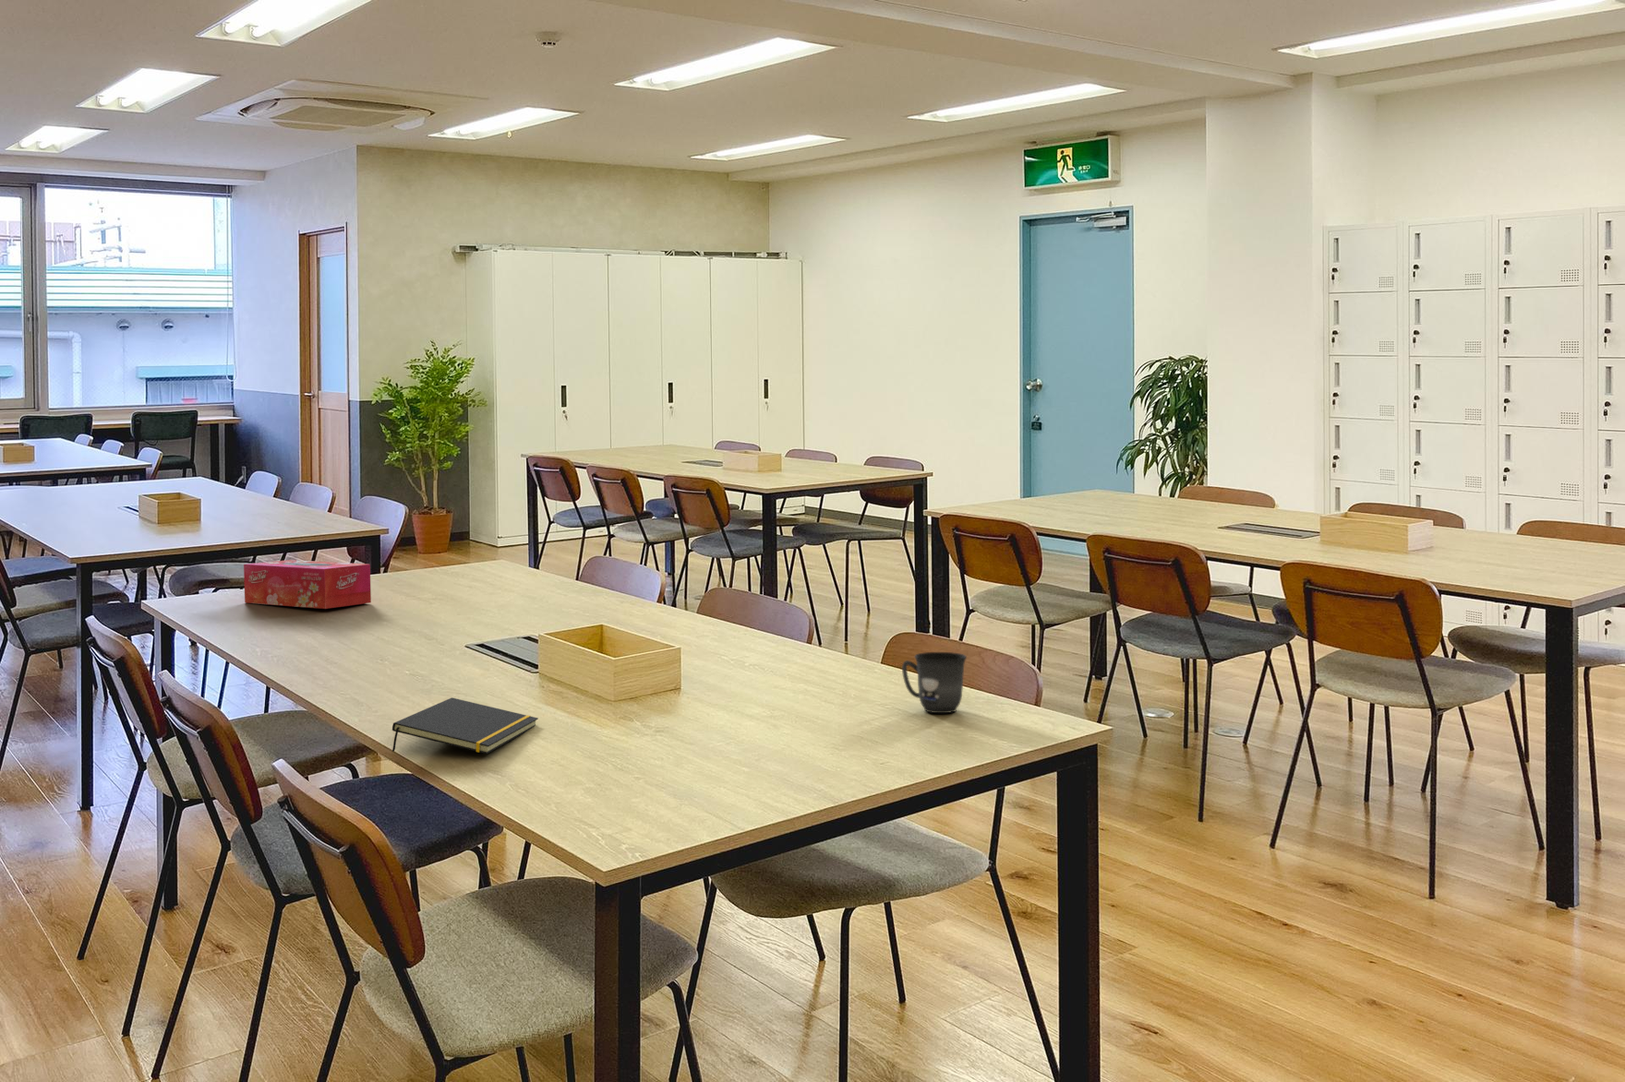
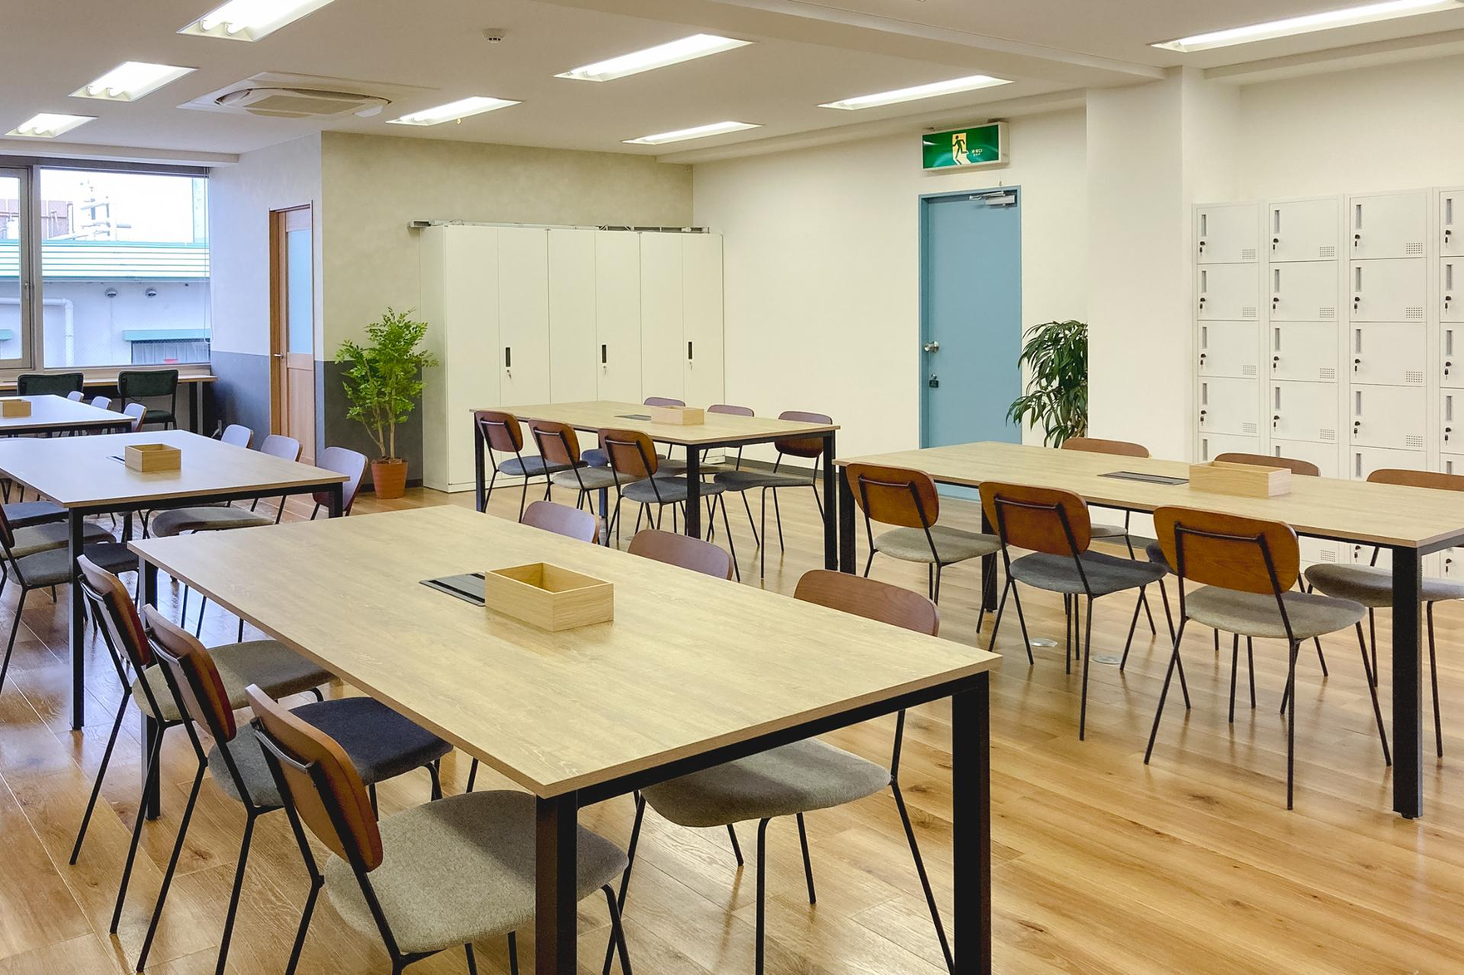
- mug [901,651,968,714]
- notepad [391,697,539,755]
- tissue box [243,559,372,610]
